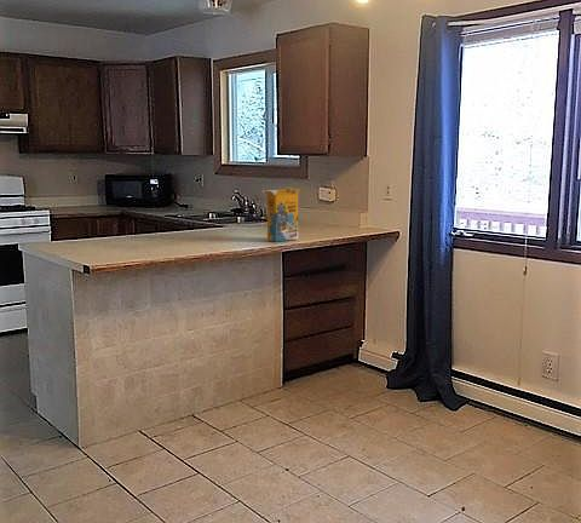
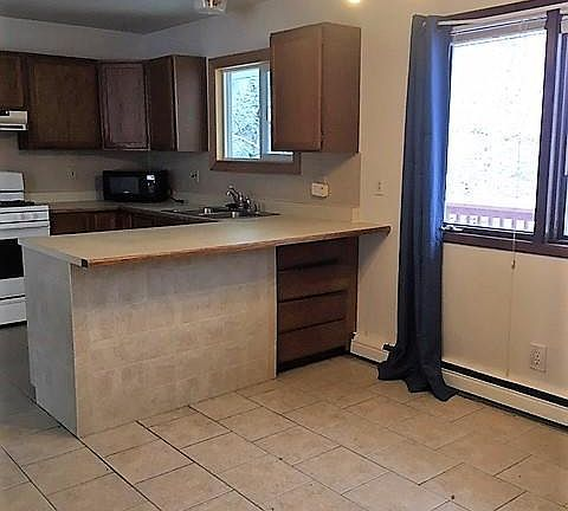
- cereal box [263,186,301,242]
